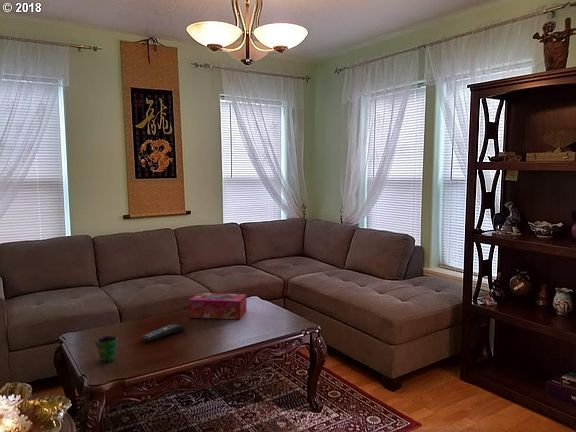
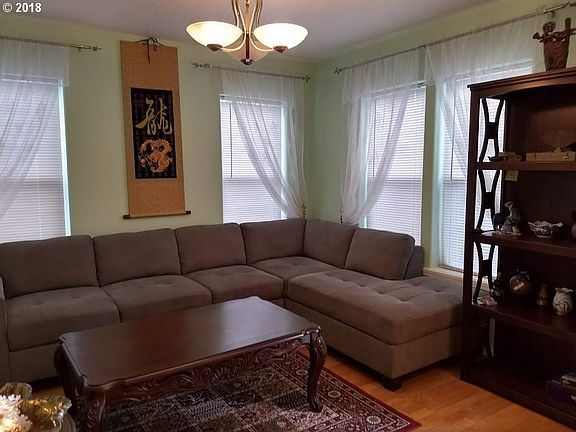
- cup [94,335,118,363]
- remote control [140,323,185,343]
- tissue box [188,292,247,320]
